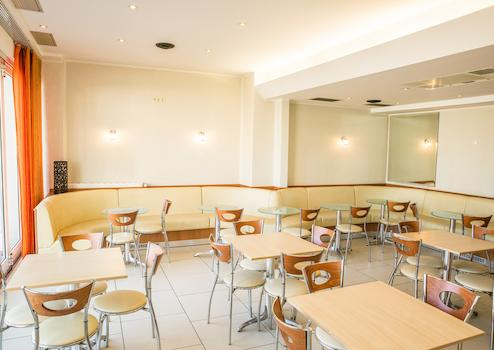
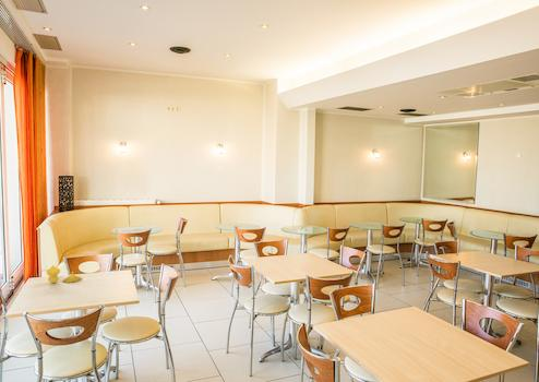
+ vase [45,264,83,284]
